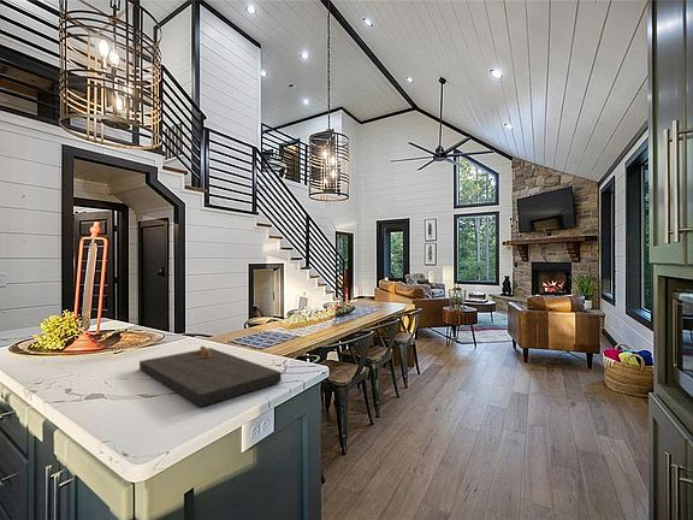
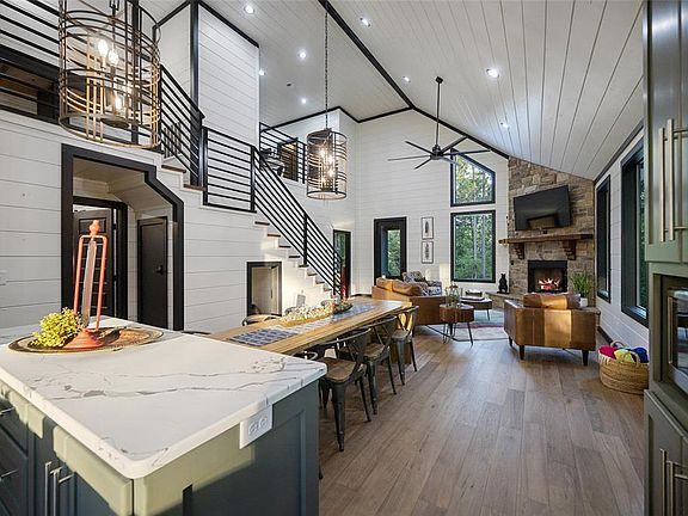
- cutting board [138,344,283,408]
